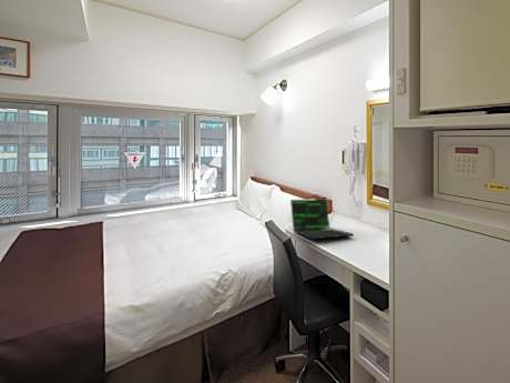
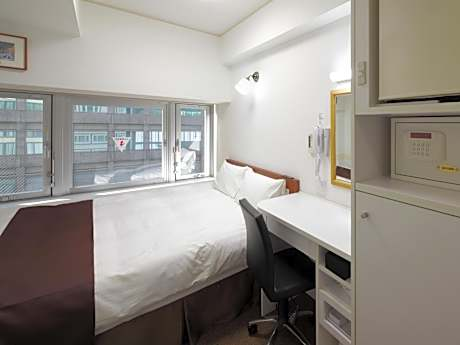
- laptop [289,198,355,240]
